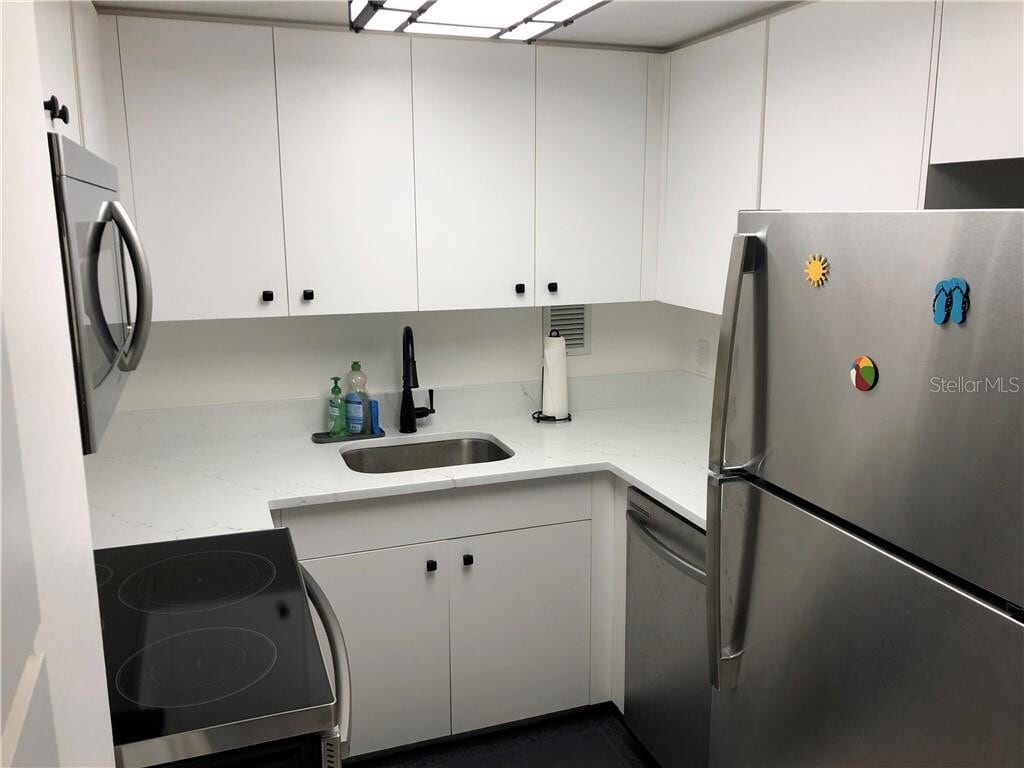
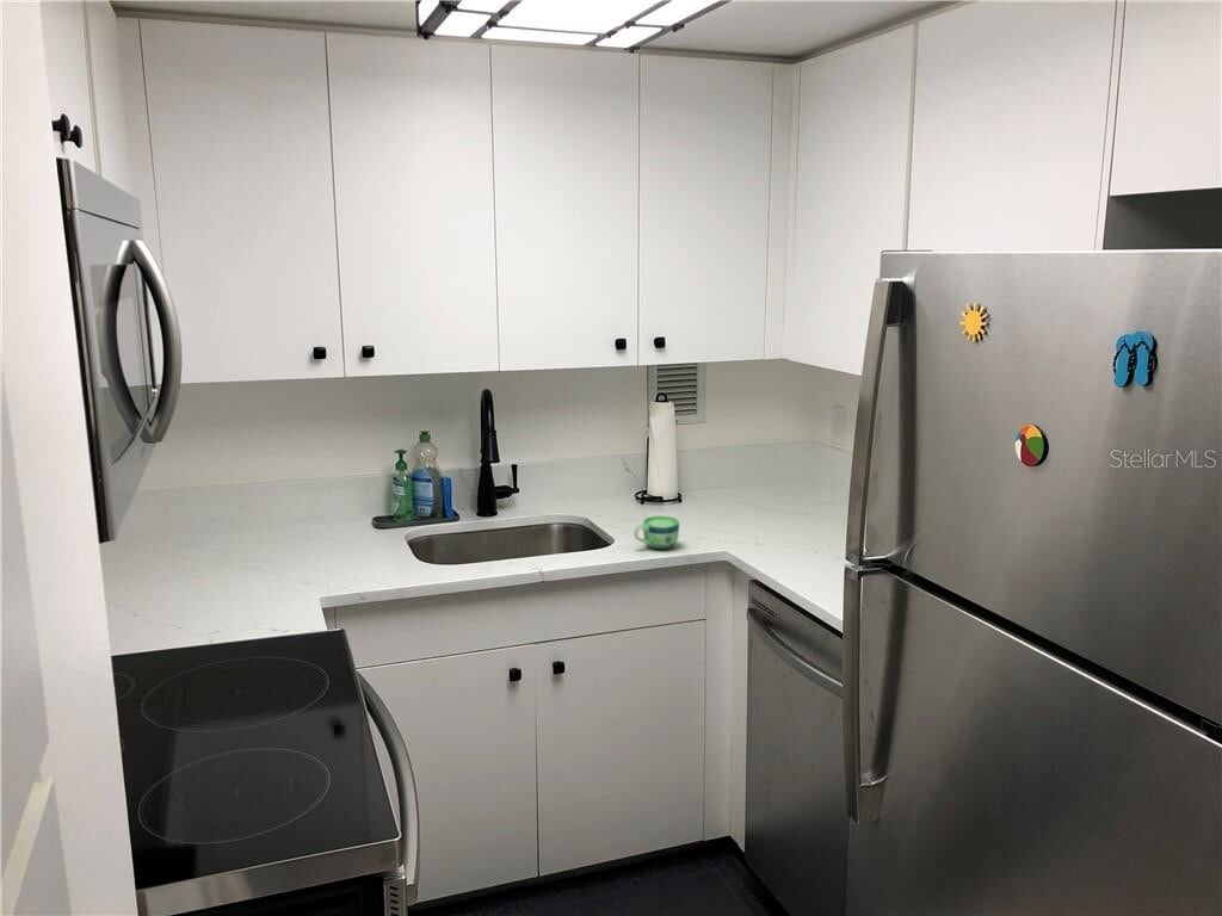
+ cup [632,514,680,550]
